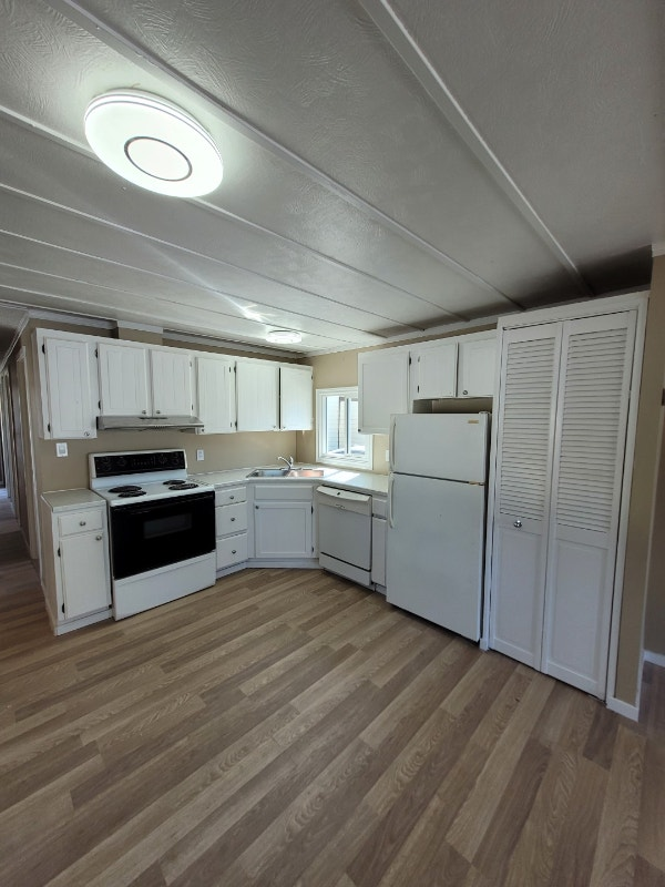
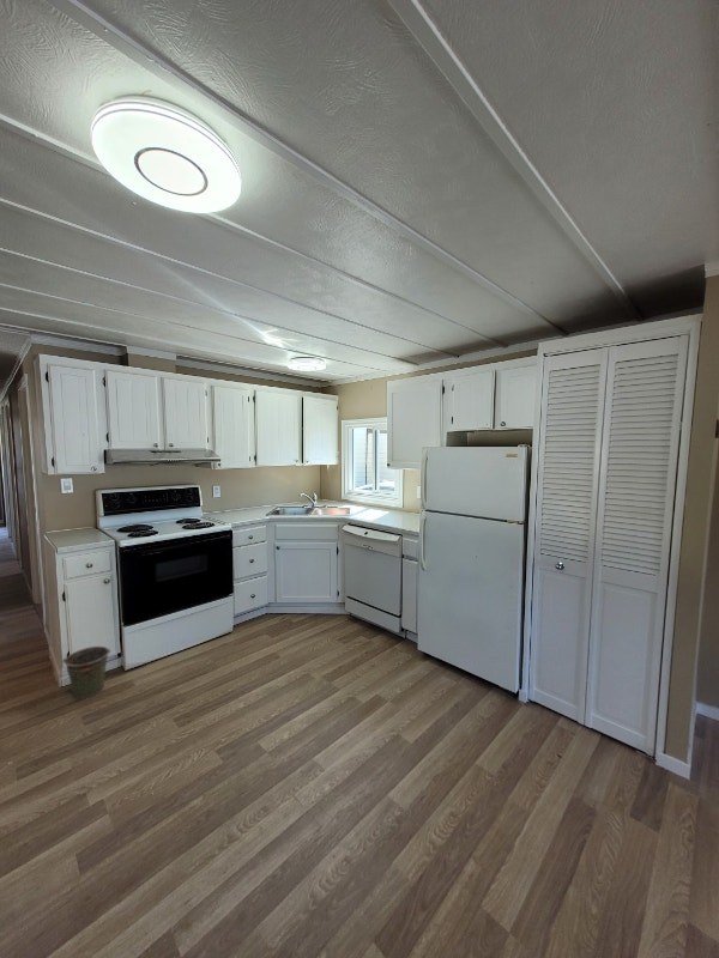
+ bucket [61,645,111,699]
